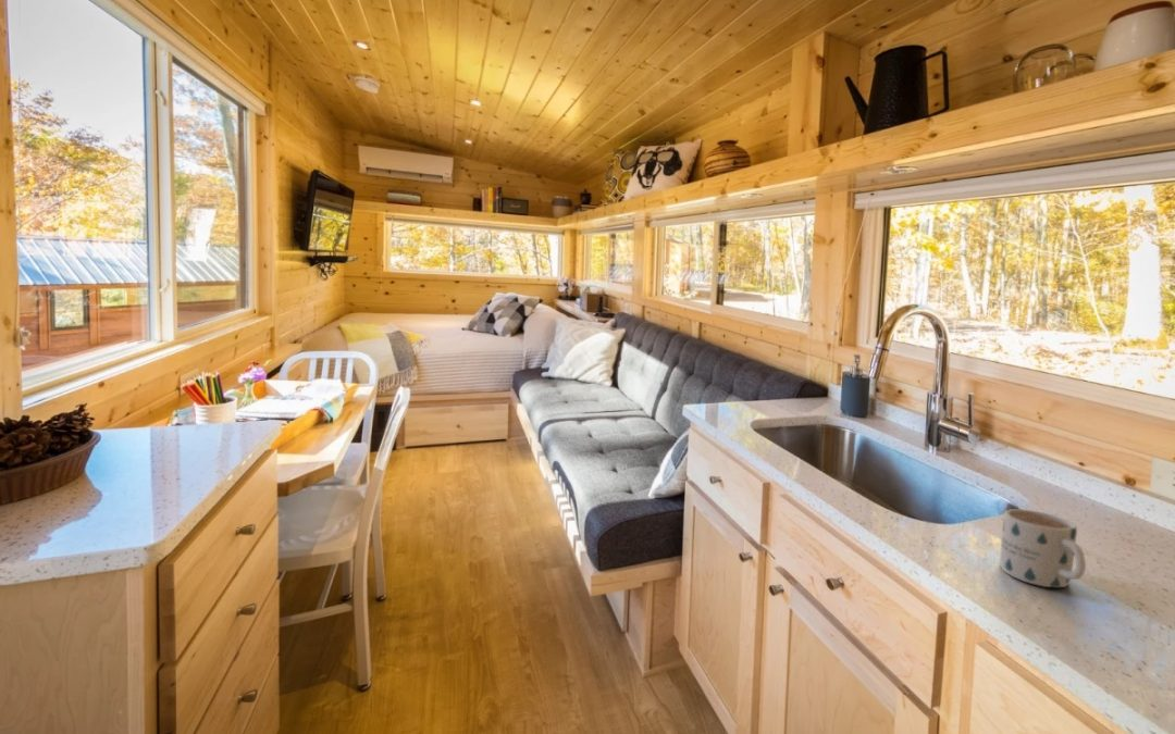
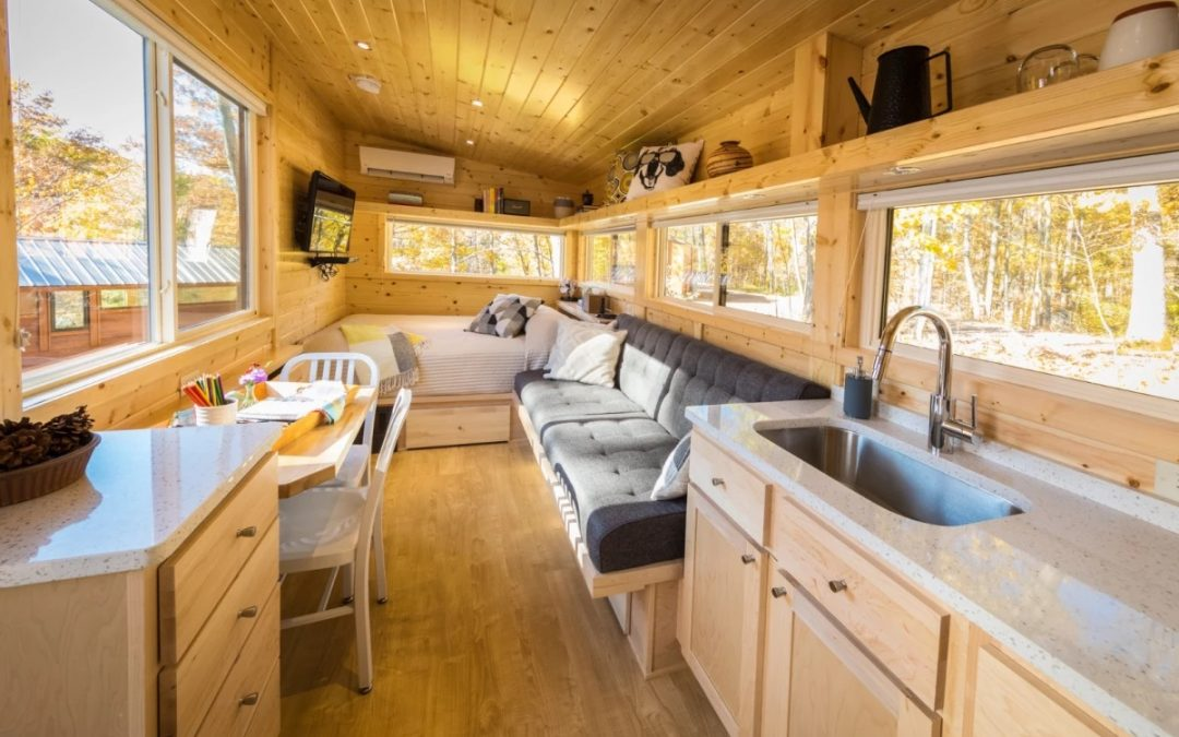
- mug [999,508,1087,589]
